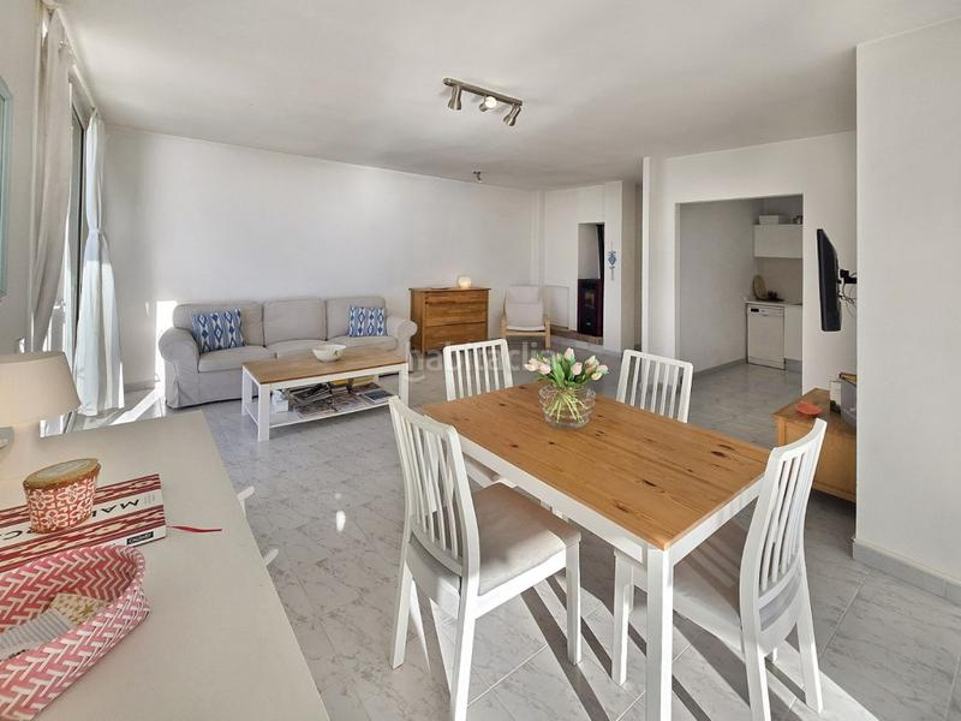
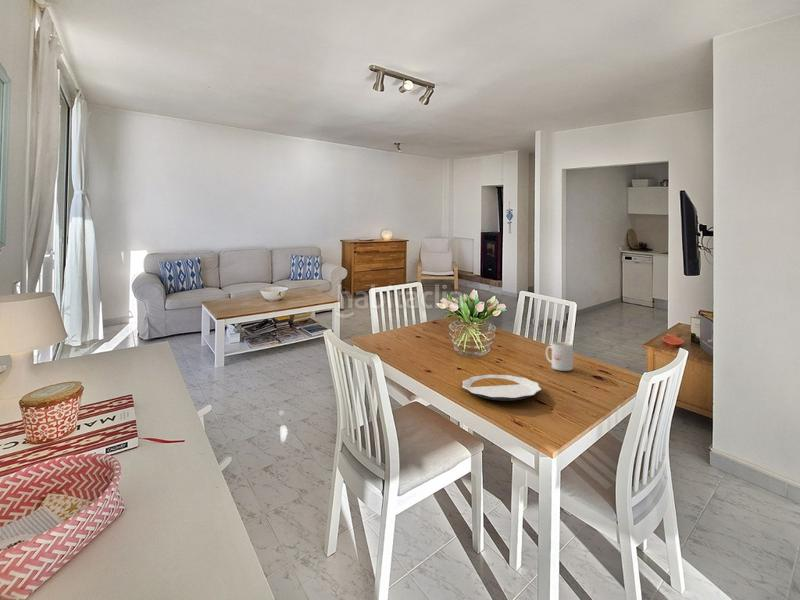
+ mug [545,341,574,372]
+ plate [461,374,542,402]
